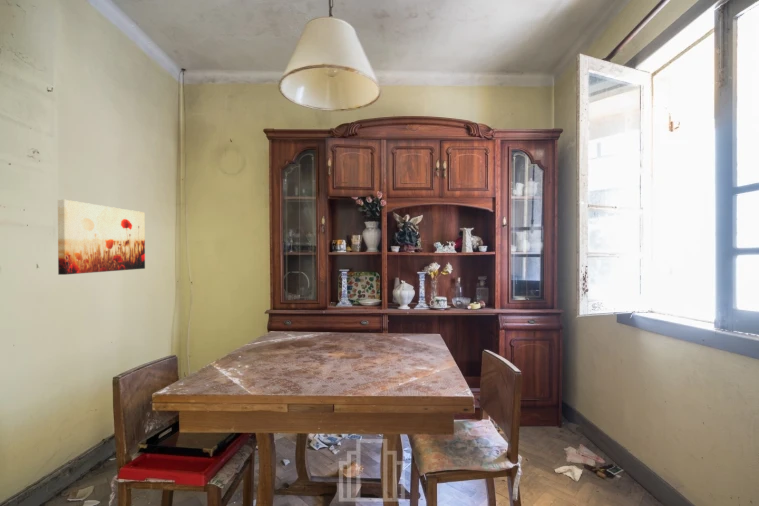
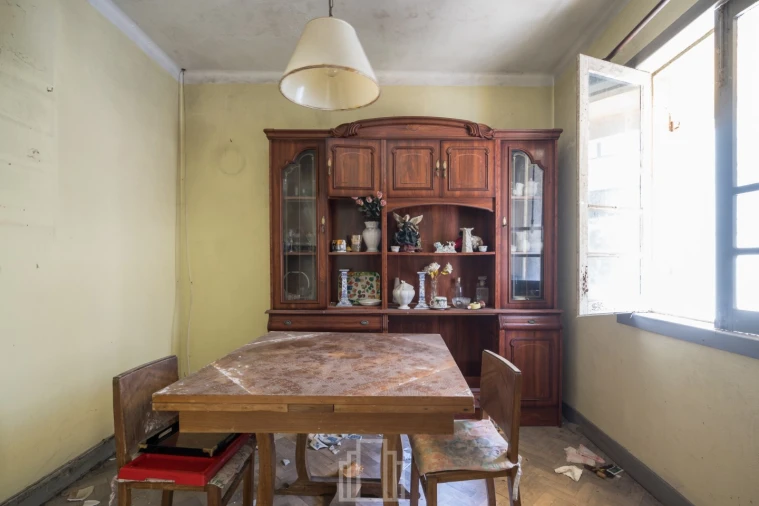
- wall art [57,199,146,276]
